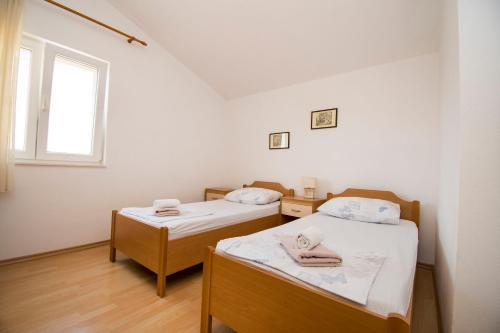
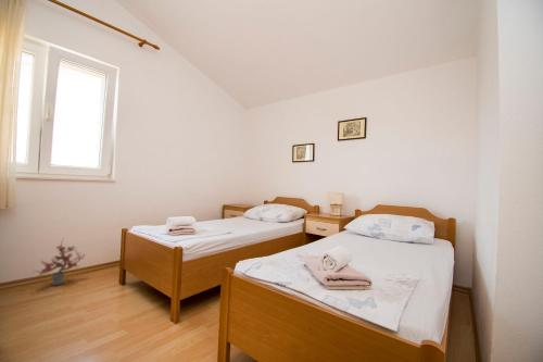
+ potted plant [33,238,86,286]
